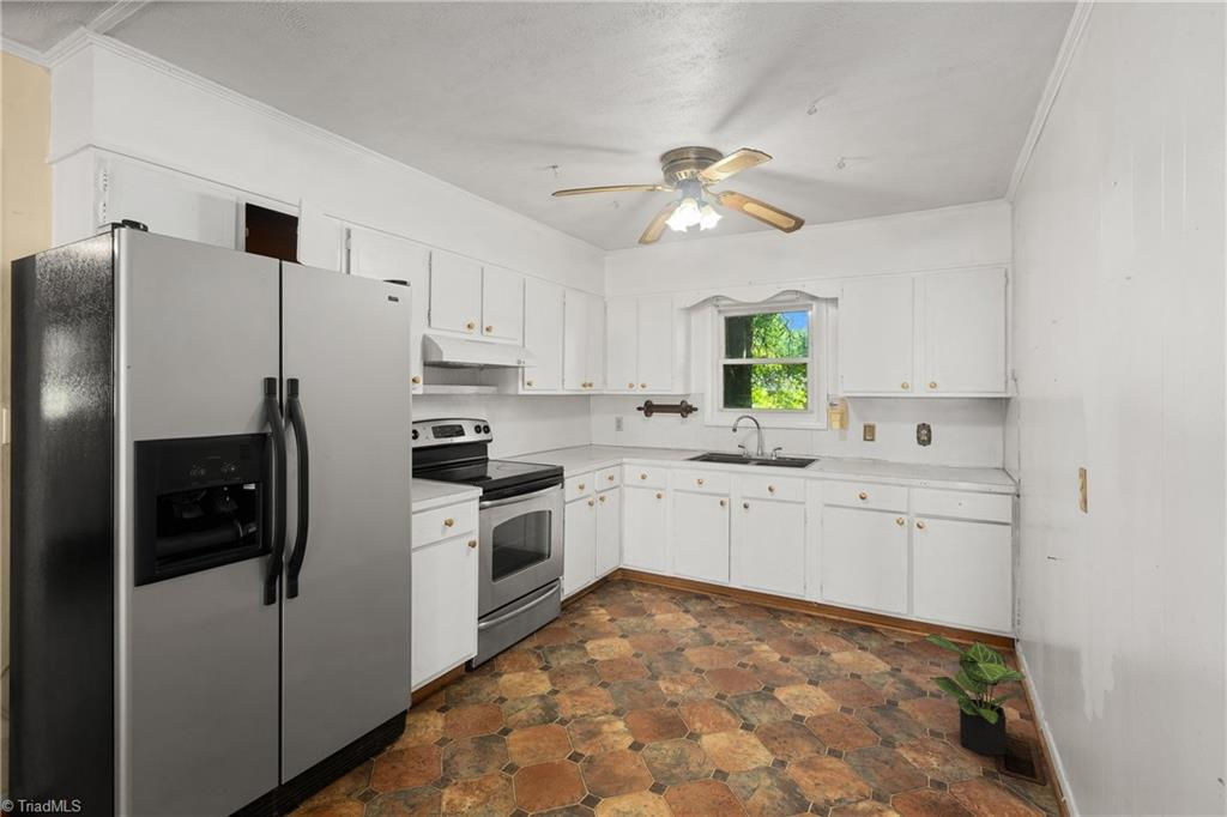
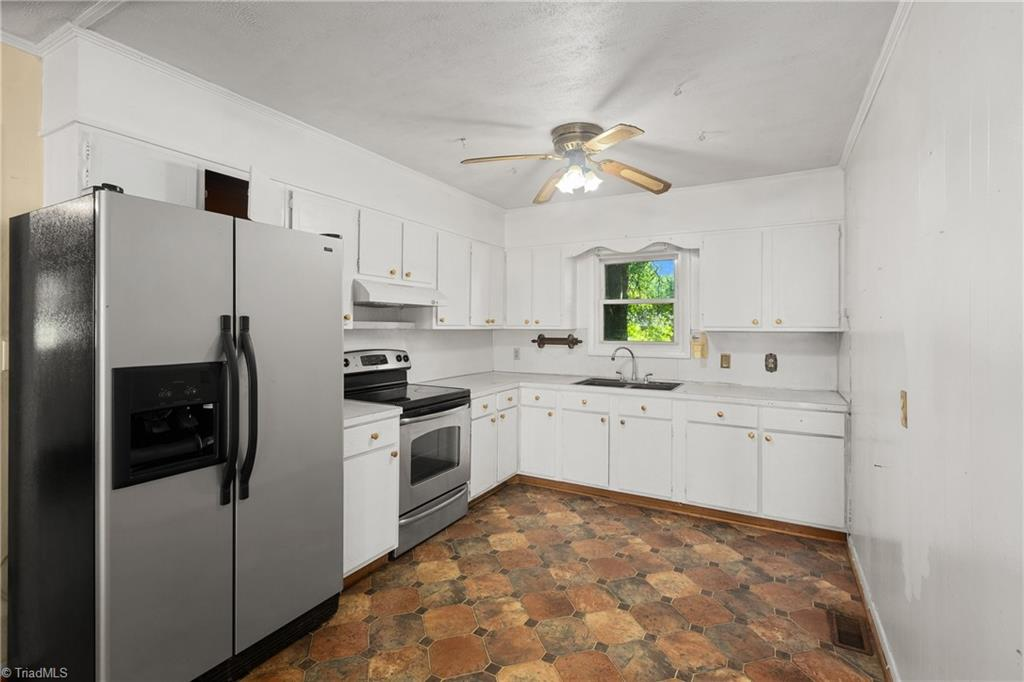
- potted plant [923,633,1030,757]
